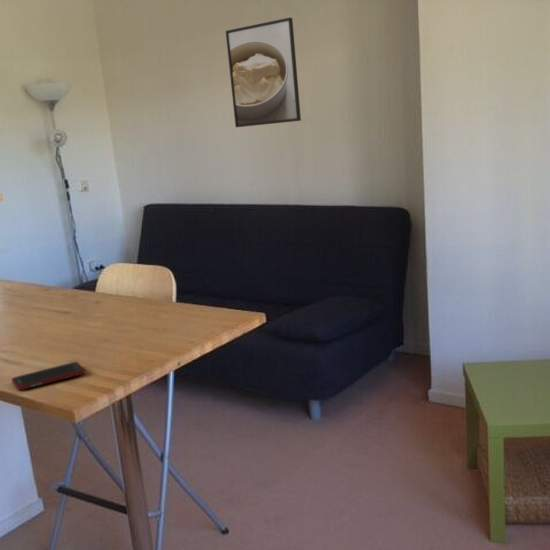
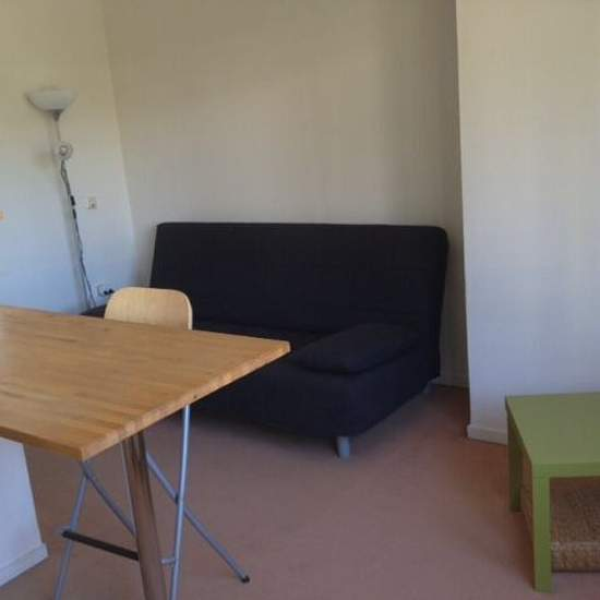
- cell phone [11,361,87,391]
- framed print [225,16,302,128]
